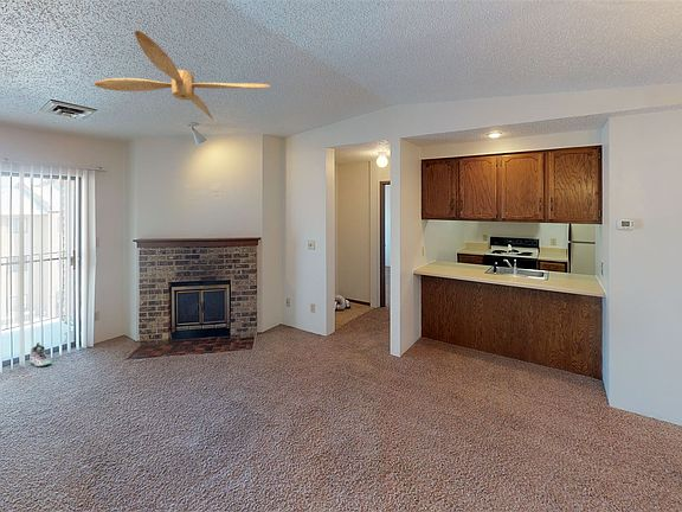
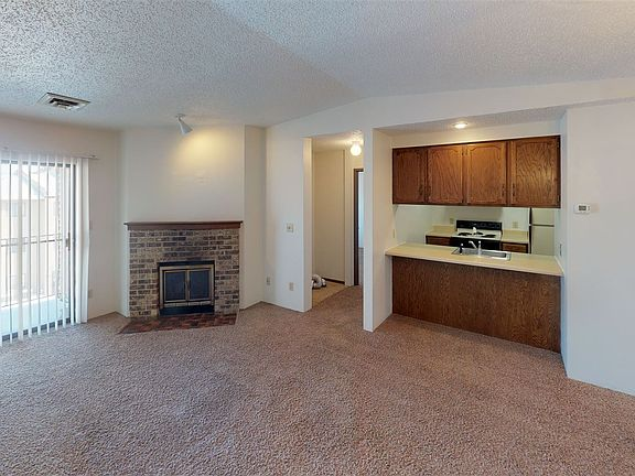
- sneaker [28,341,53,367]
- ceiling fan [94,30,272,120]
